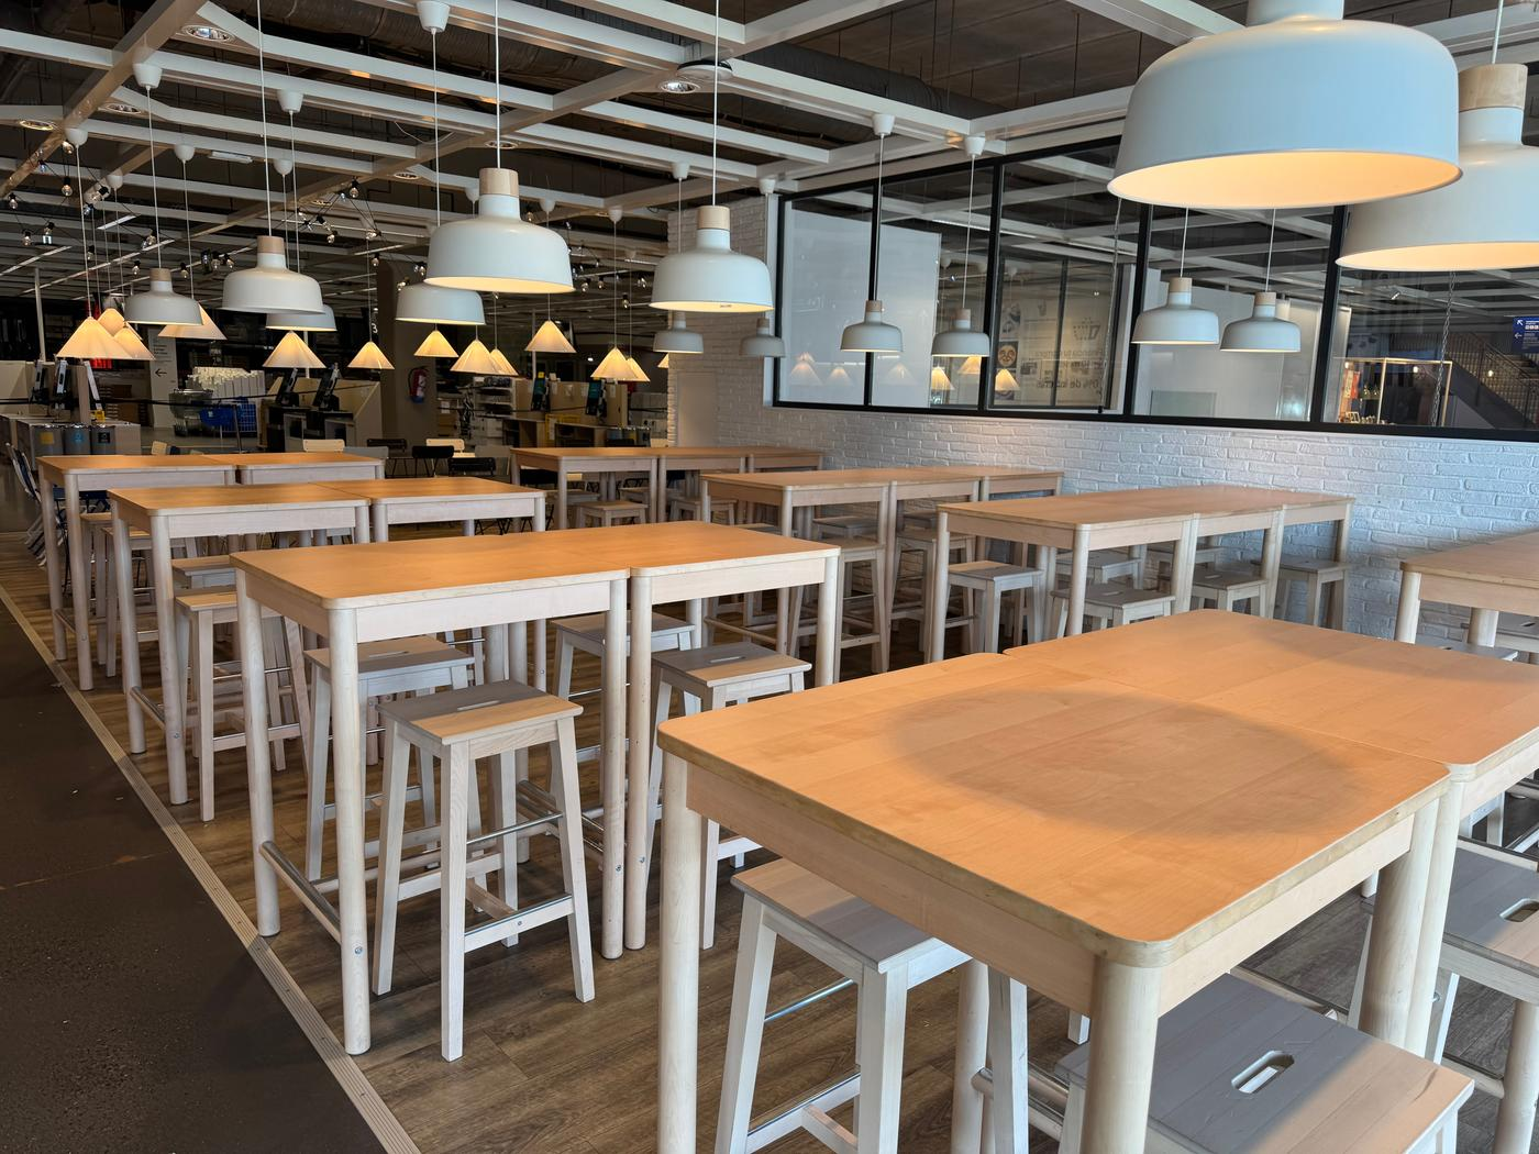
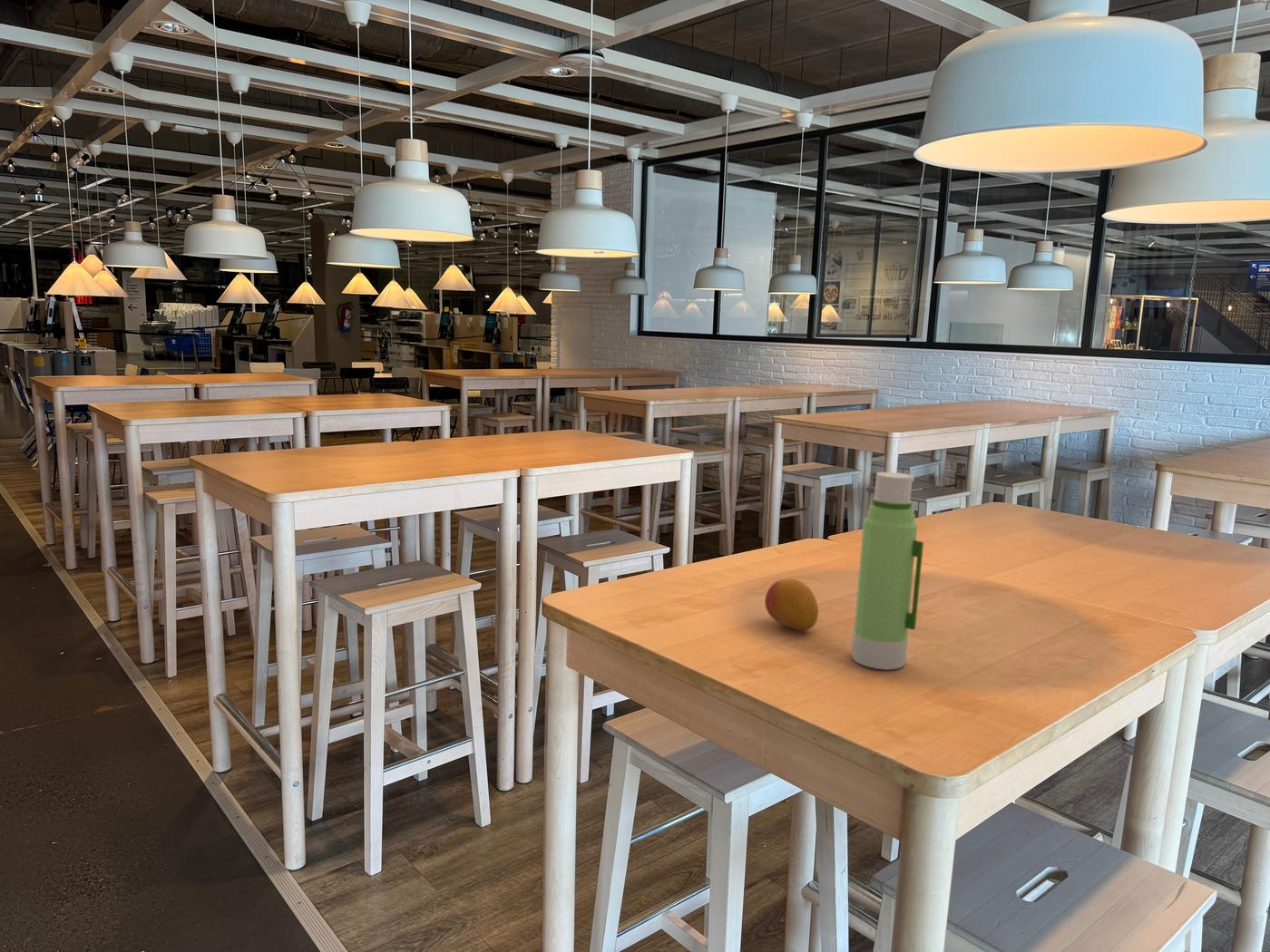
+ water bottle [851,471,924,671]
+ fruit [764,578,819,631]
